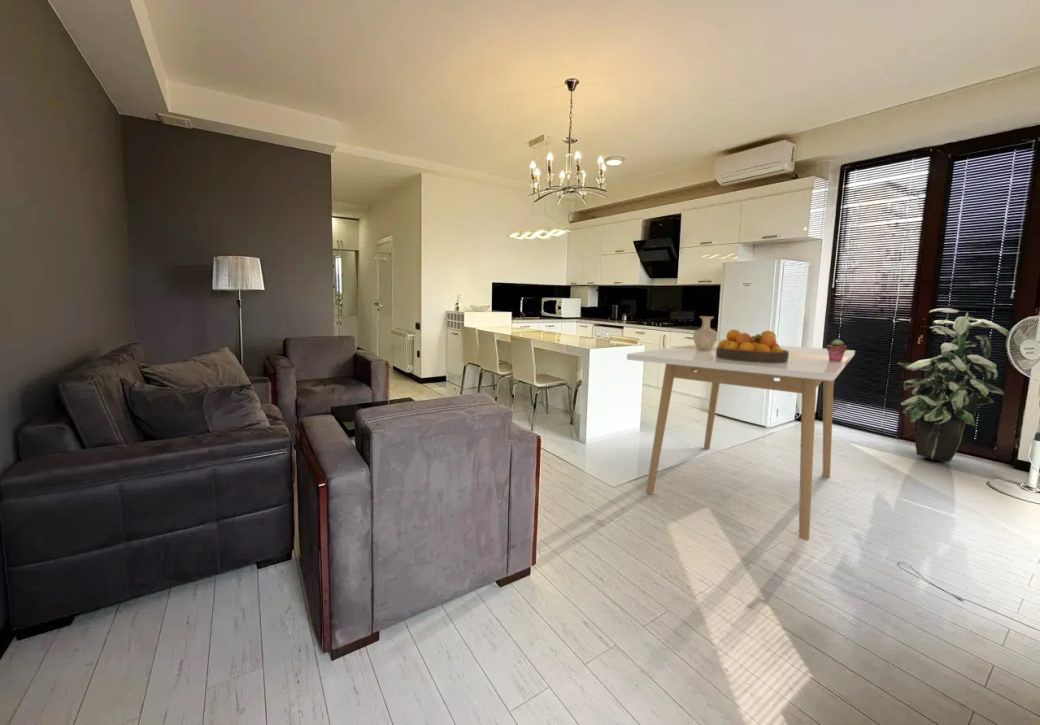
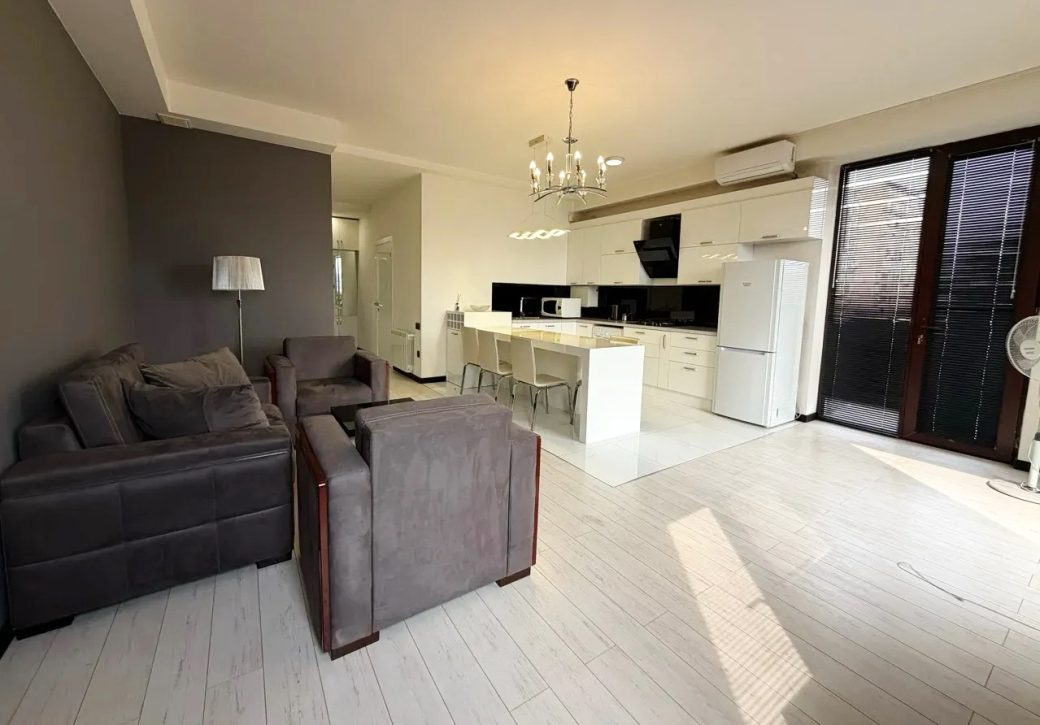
- fruit bowl [716,328,789,363]
- vase [692,315,718,351]
- potted succulent [825,339,848,361]
- dining table [626,341,856,541]
- indoor plant [896,307,1010,463]
